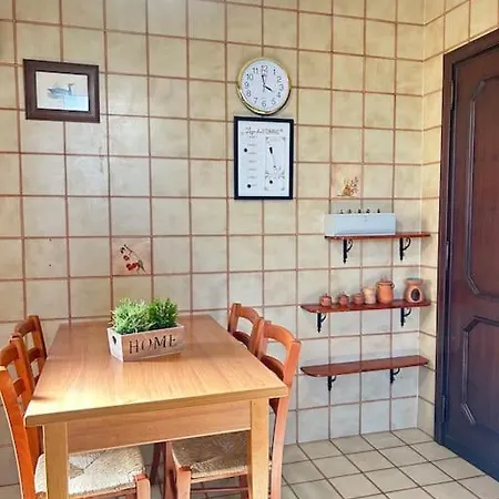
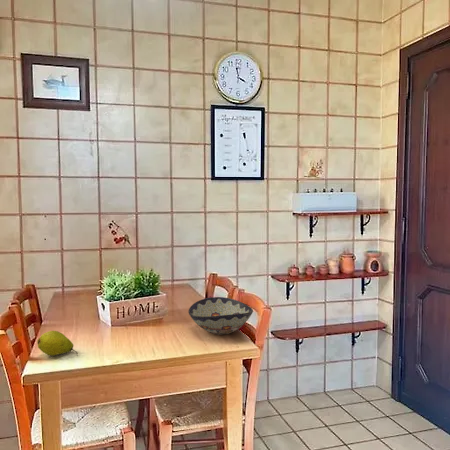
+ fruit [36,330,79,357]
+ decorative bowl [187,296,254,336]
